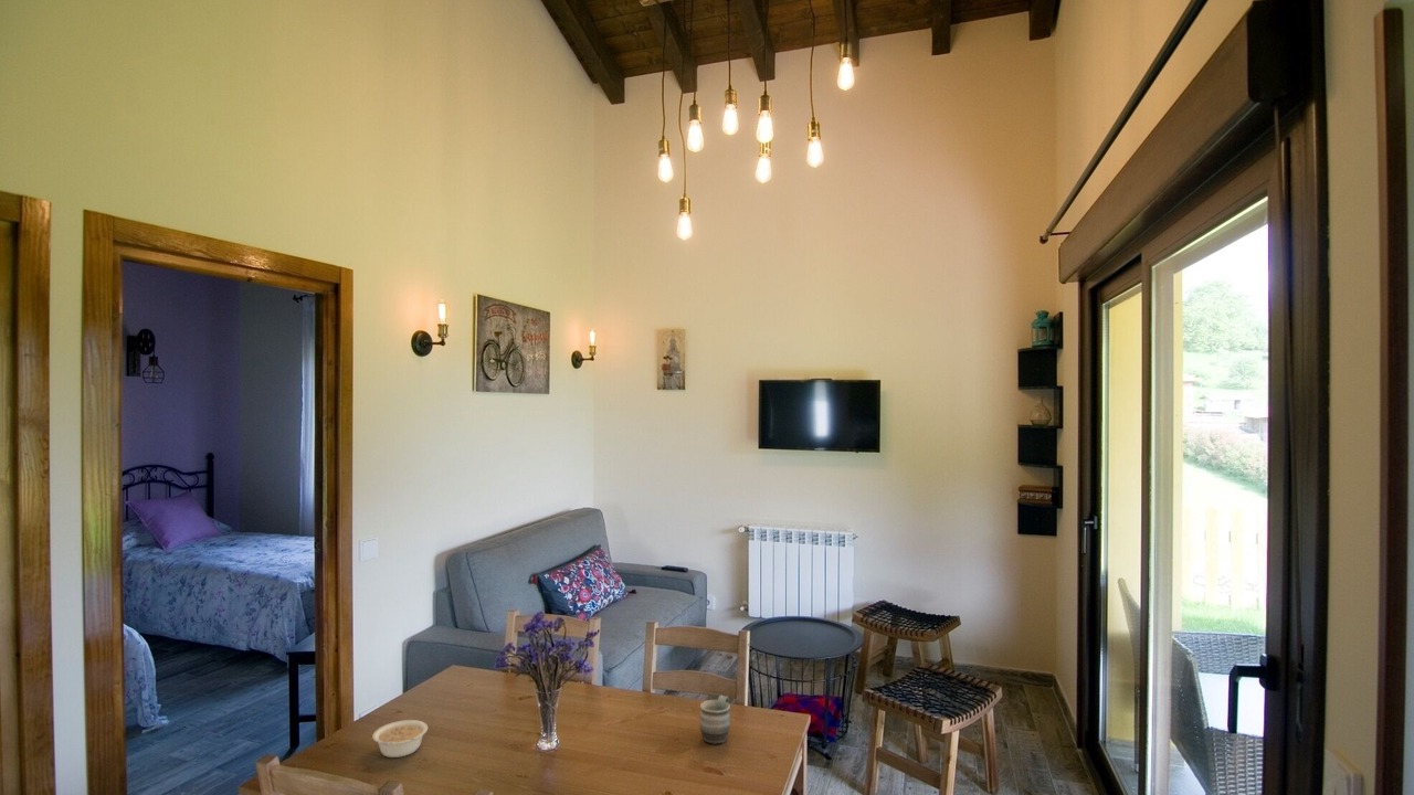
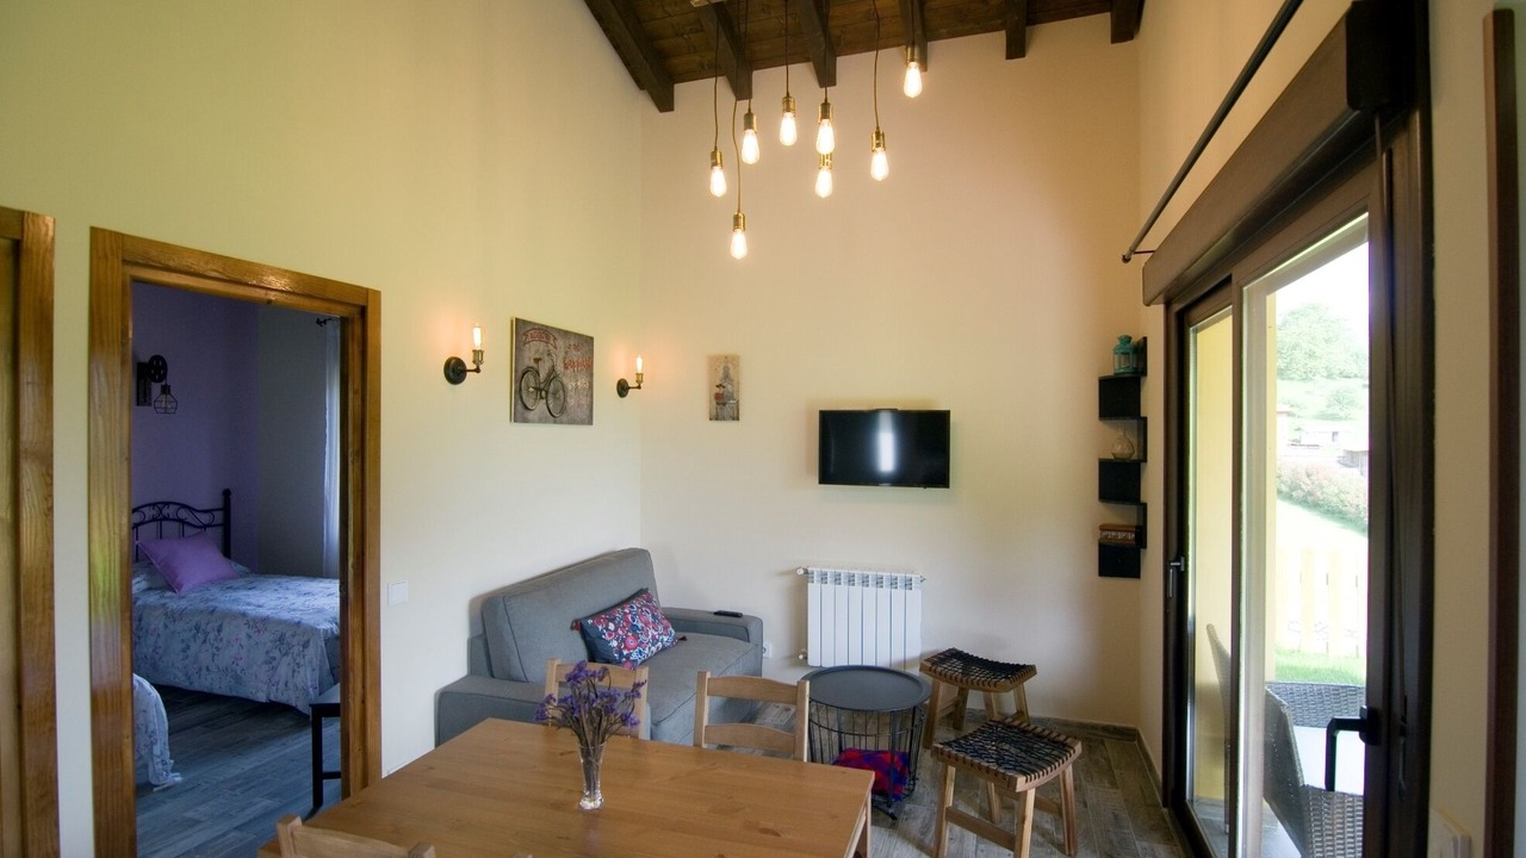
- legume [371,719,429,759]
- mug [698,695,731,745]
